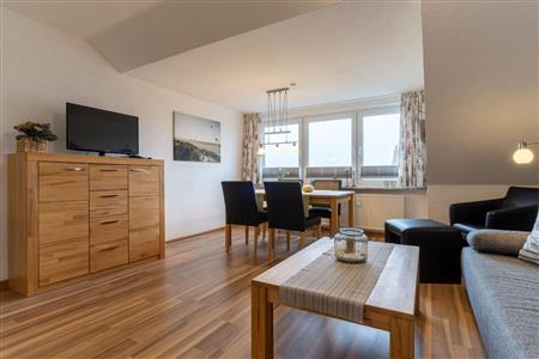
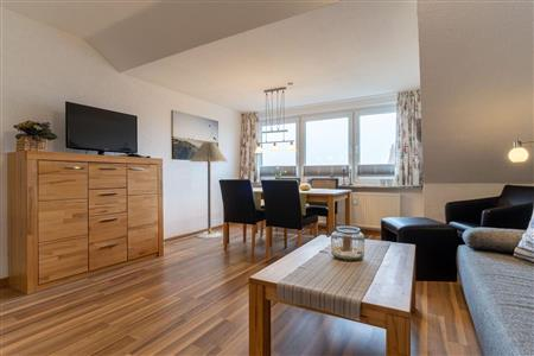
+ floor lamp [189,141,228,239]
